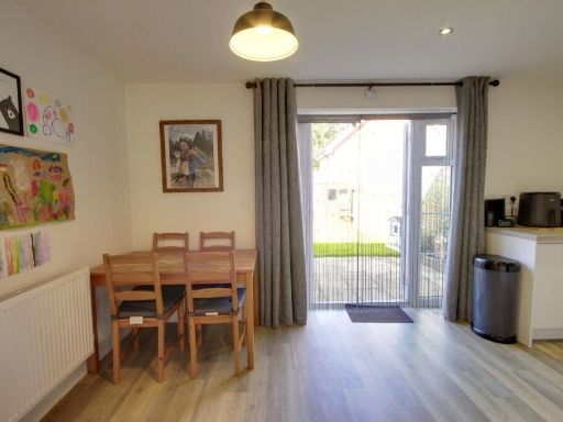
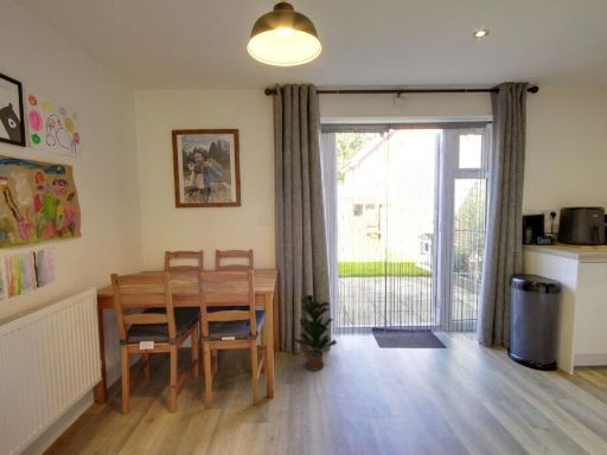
+ potted plant [292,294,338,371]
